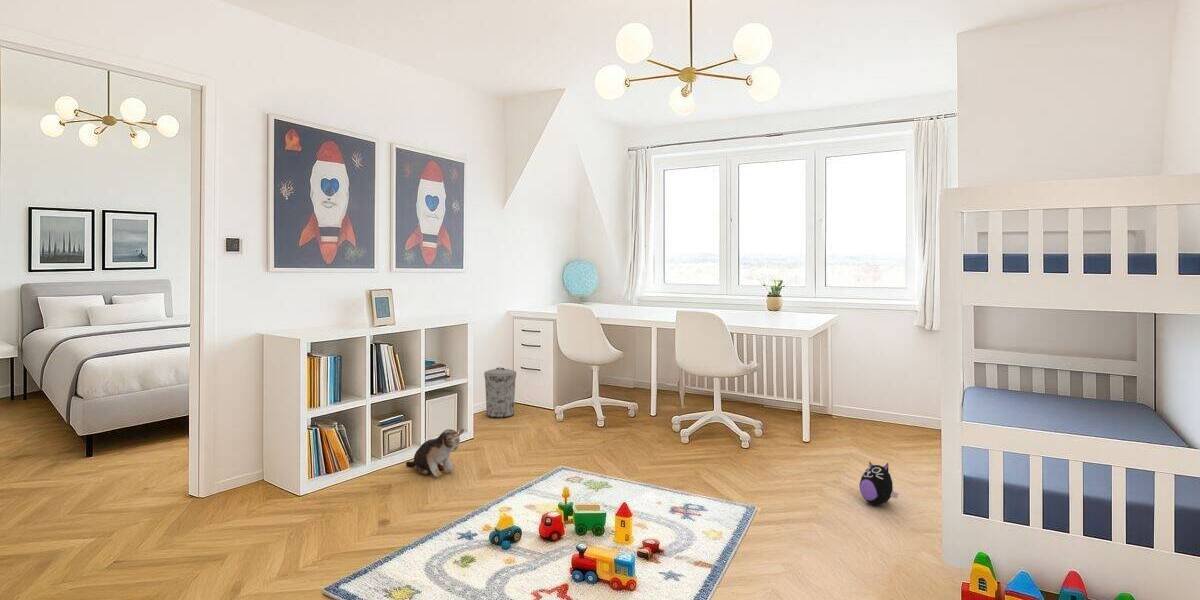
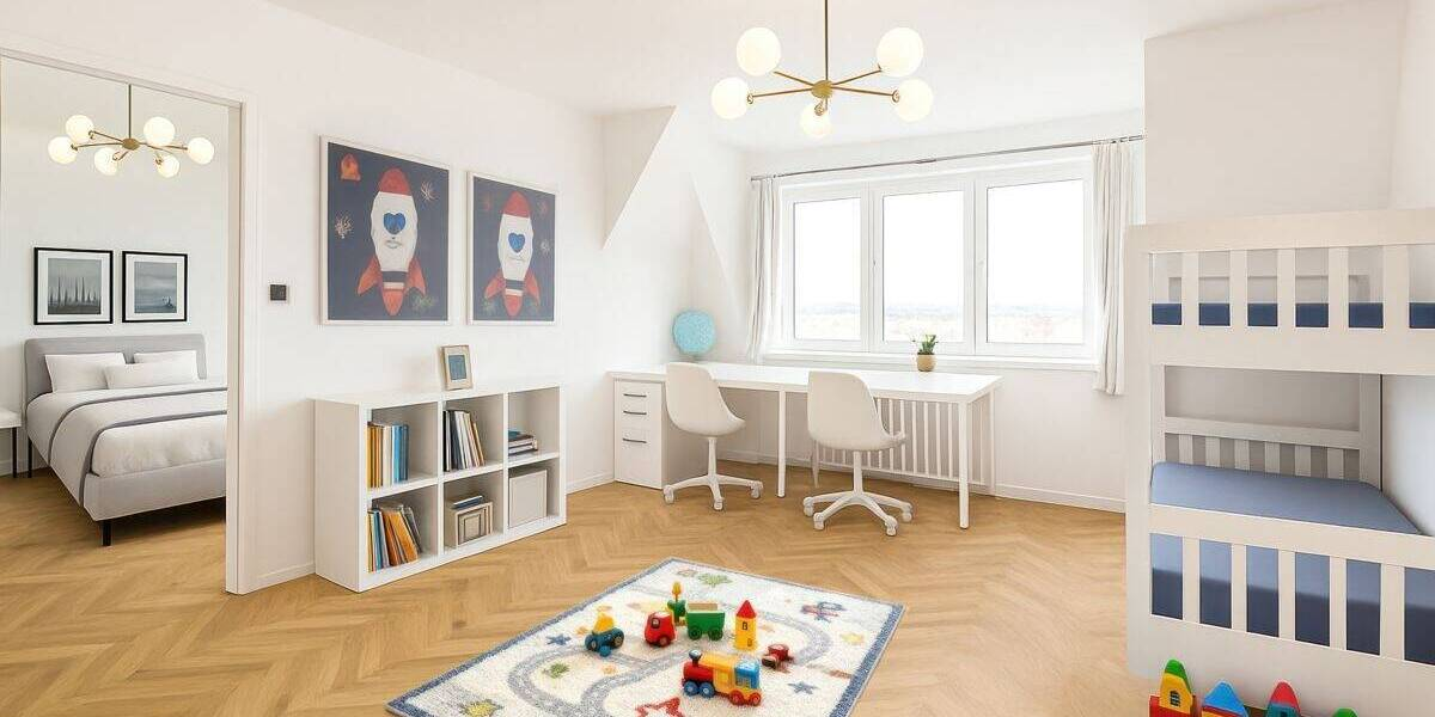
- plush toy [859,461,900,506]
- plush toy [405,428,465,478]
- trash can [483,367,517,418]
